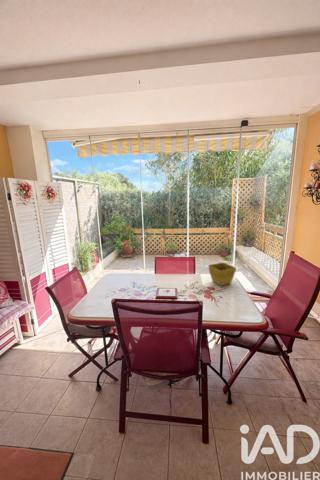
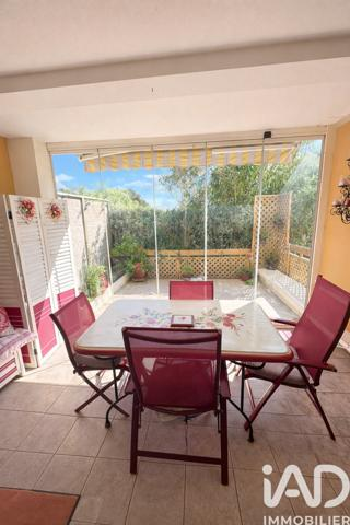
- flower pot [207,261,237,287]
